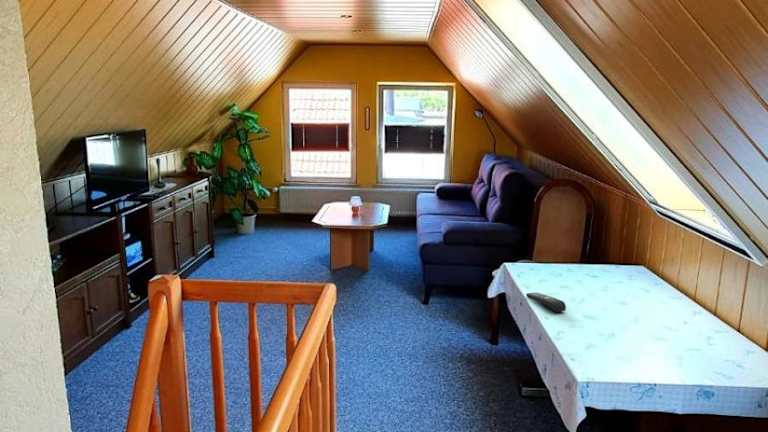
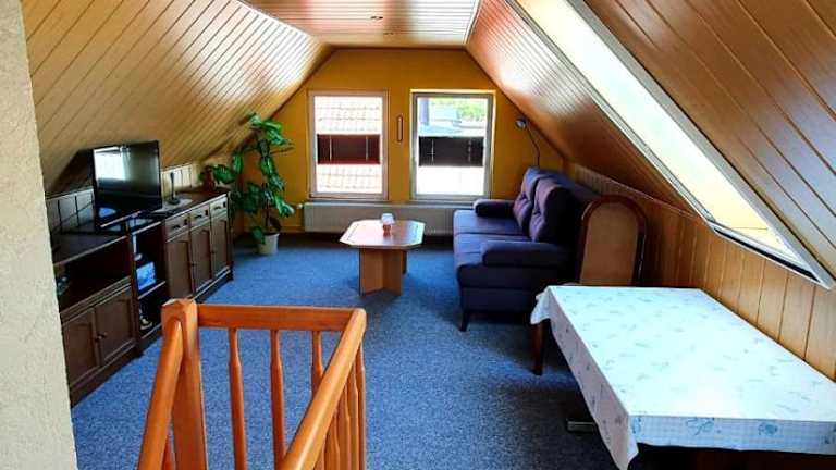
- remote control [525,292,567,313]
